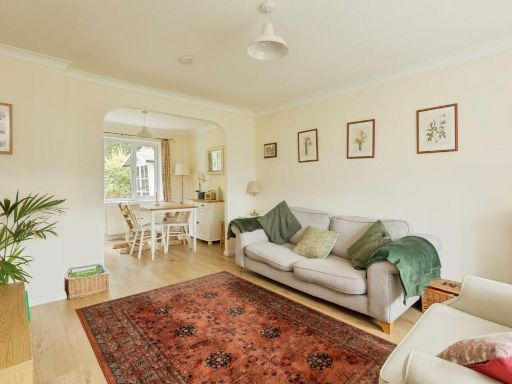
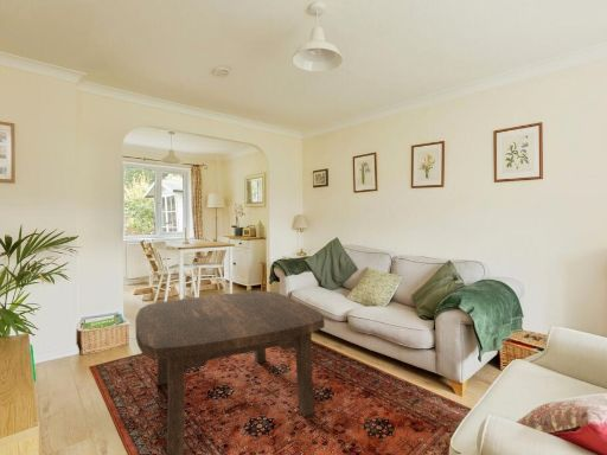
+ coffee table [134,290,326,455]
